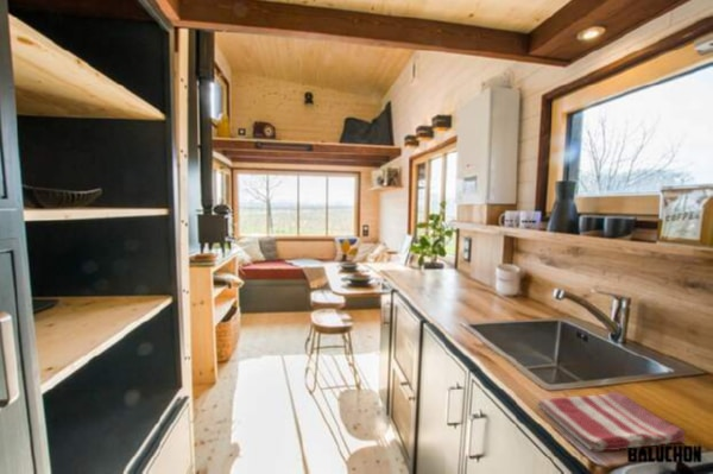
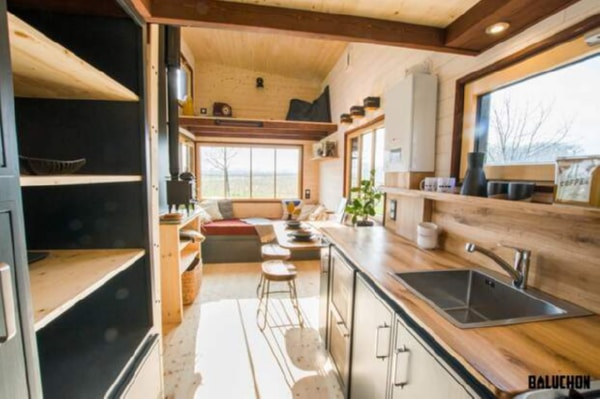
- dish towel [536,391,687,451]
